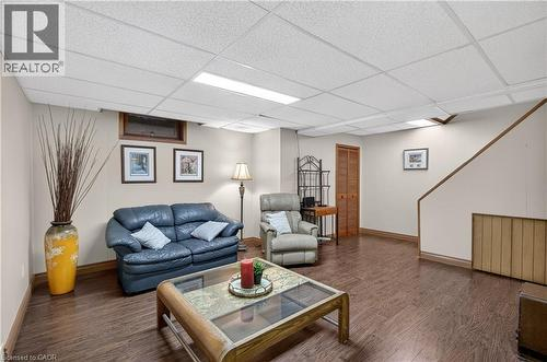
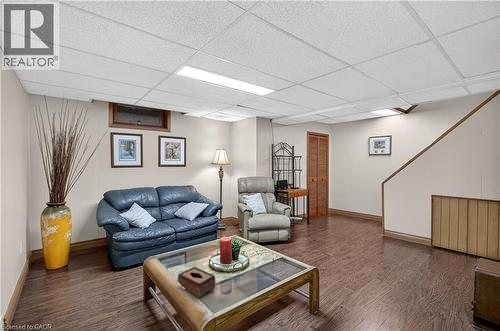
+ tissue box [177,266,216,299]
